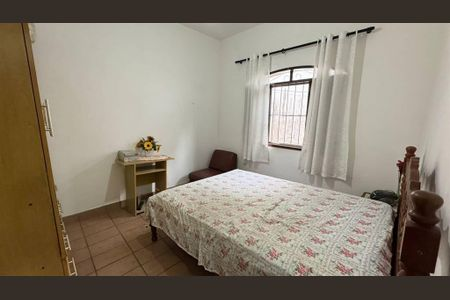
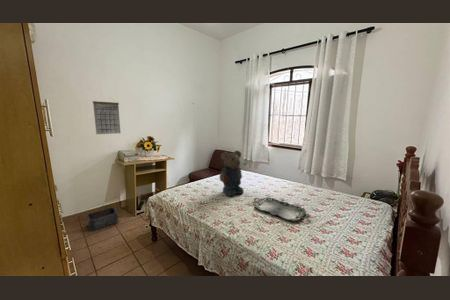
+ storage bin [86,206,119,232]
+ serving tray [253,196,311,222]
+ teddy bear [219,150,244,197]
+ calendar [92,95,121,135]
